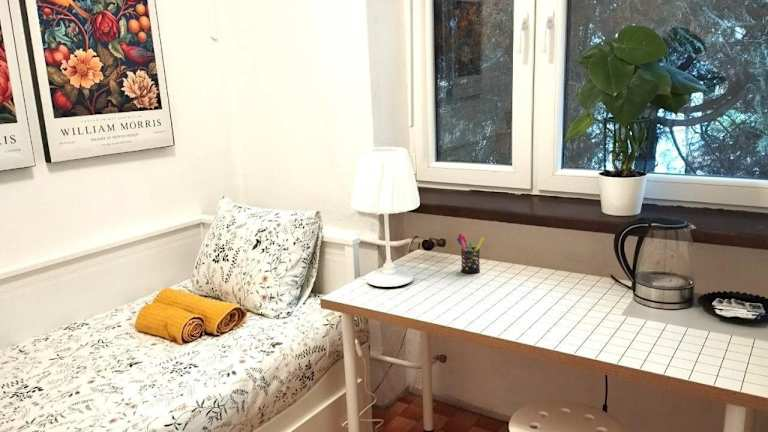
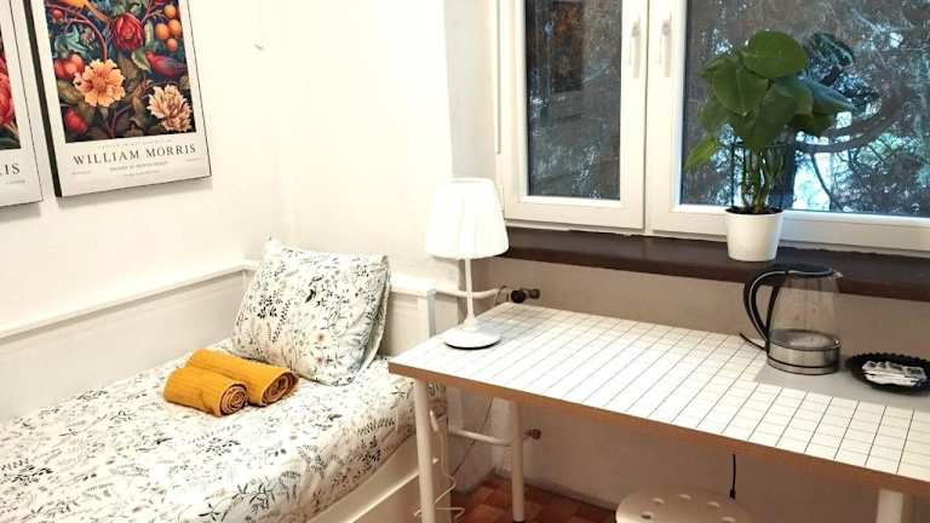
- pen holder [456,232,485,274]
